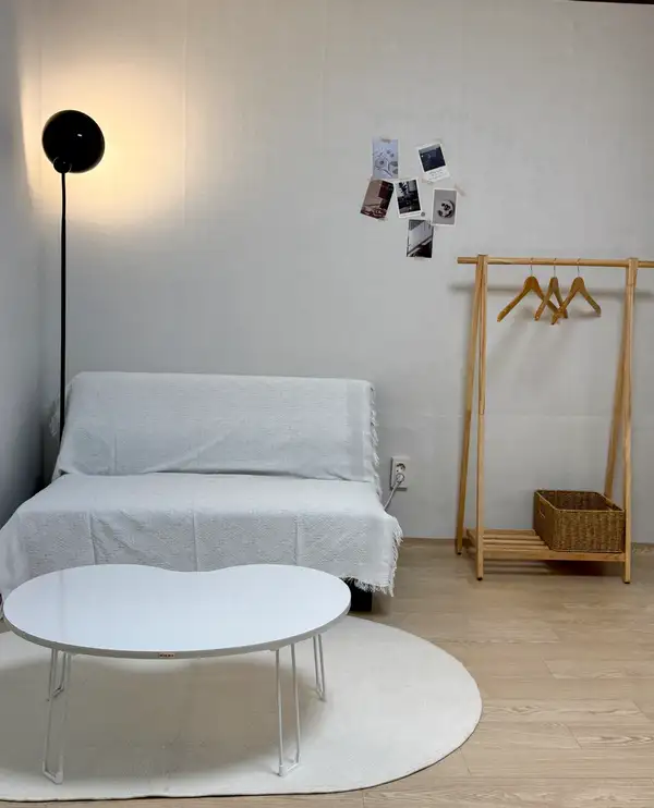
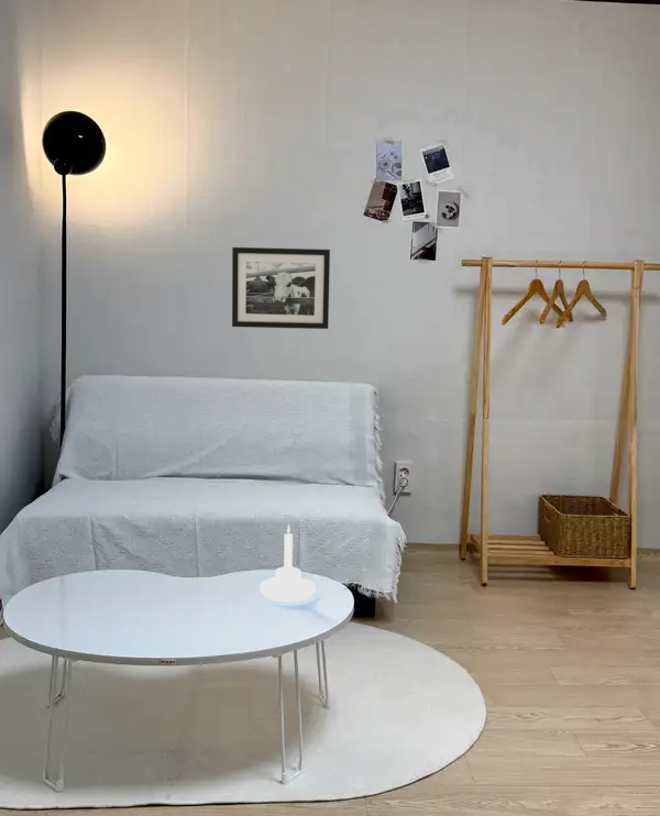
+ picture frame [231,246,331,330]
+ candle holder [258,523,317,603]
